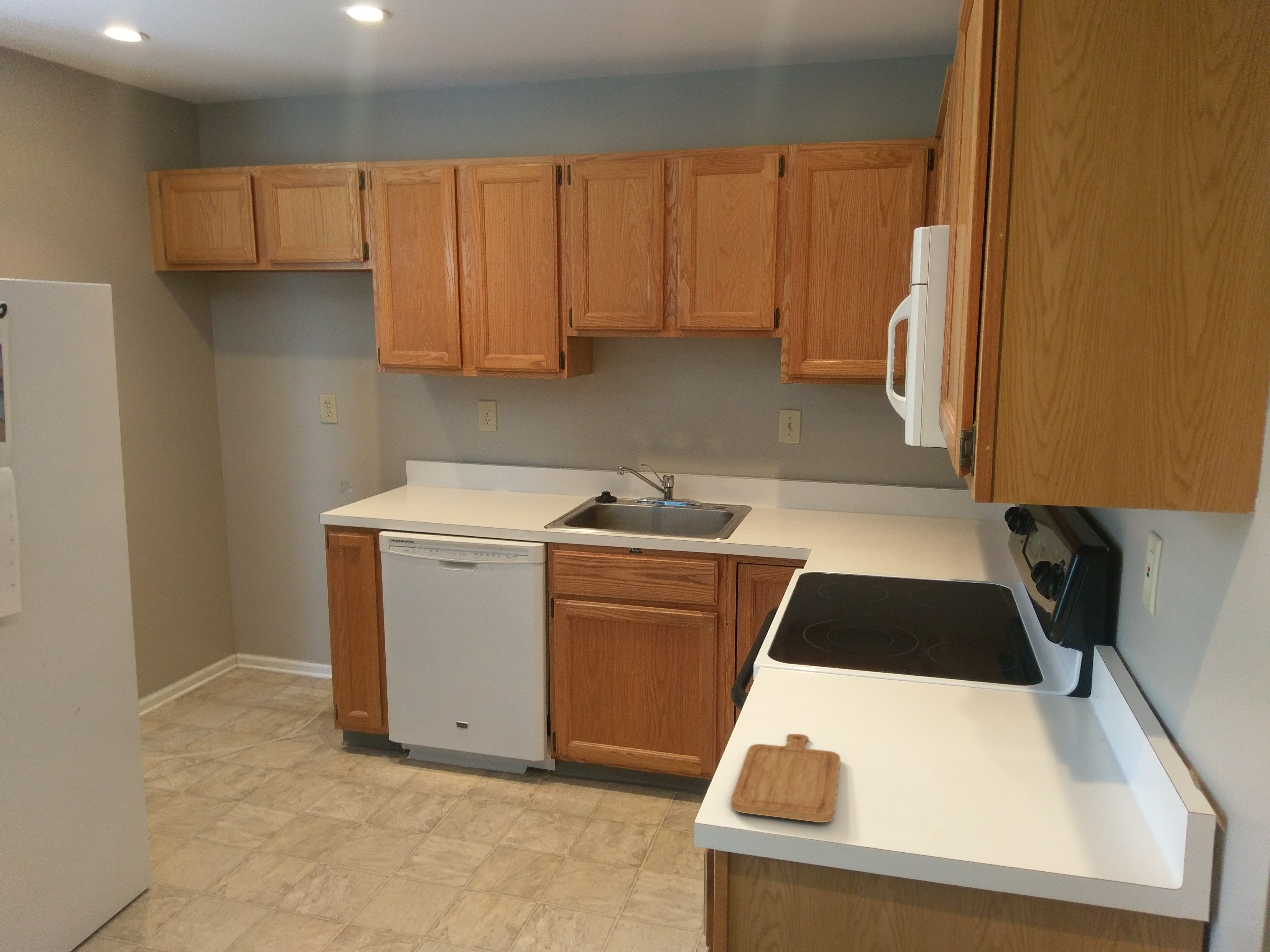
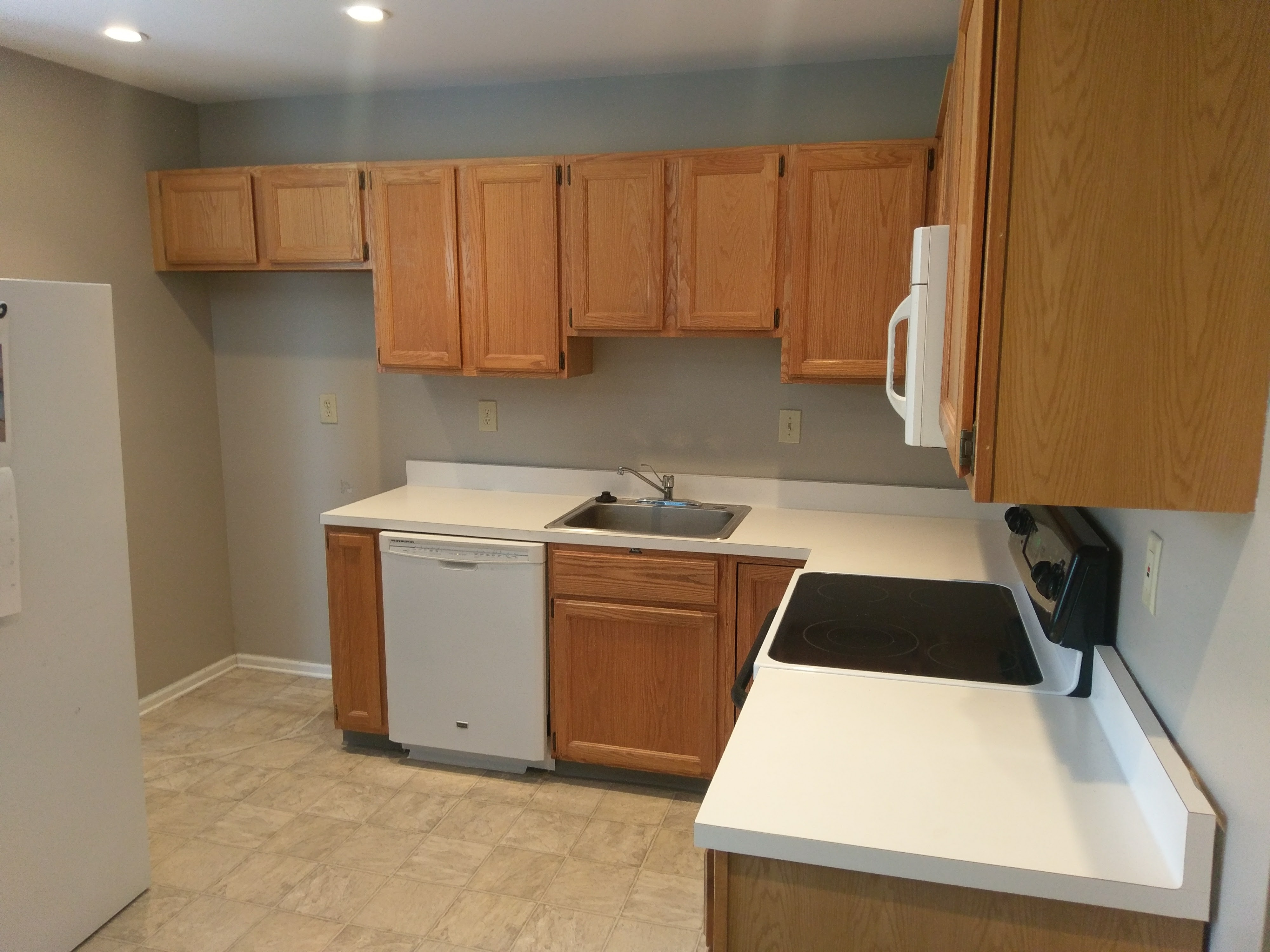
- chopping board [731,733,840,823]
